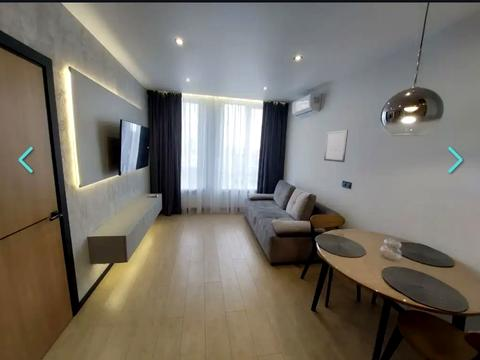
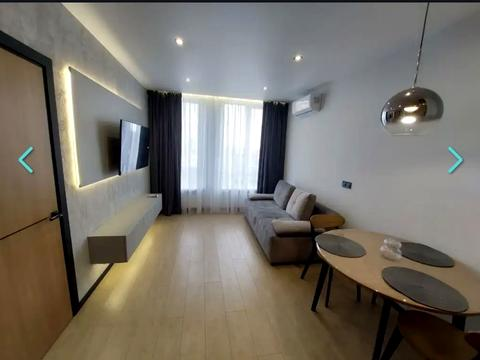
- wall art [323,129,349,163]
